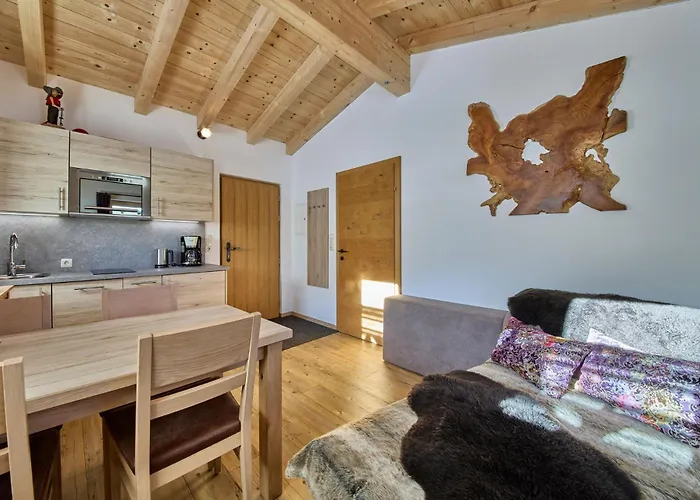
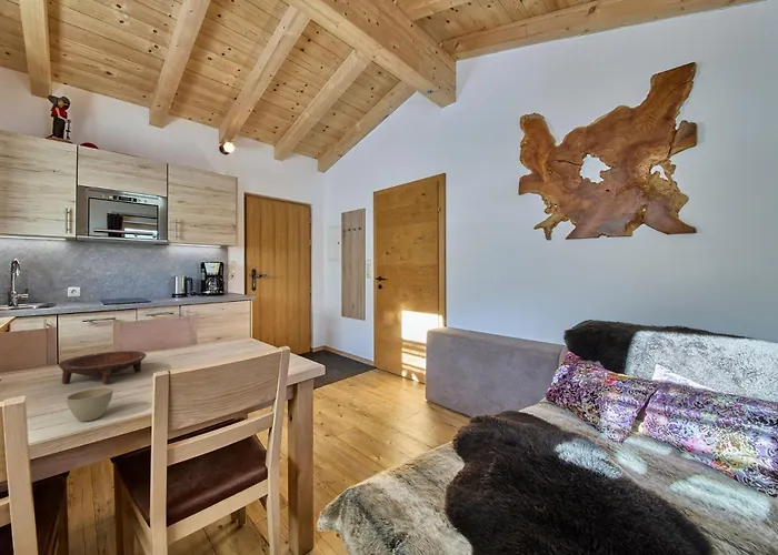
+ flower pot [64,386,114,423]
+ bowl [58,350,147,385]
